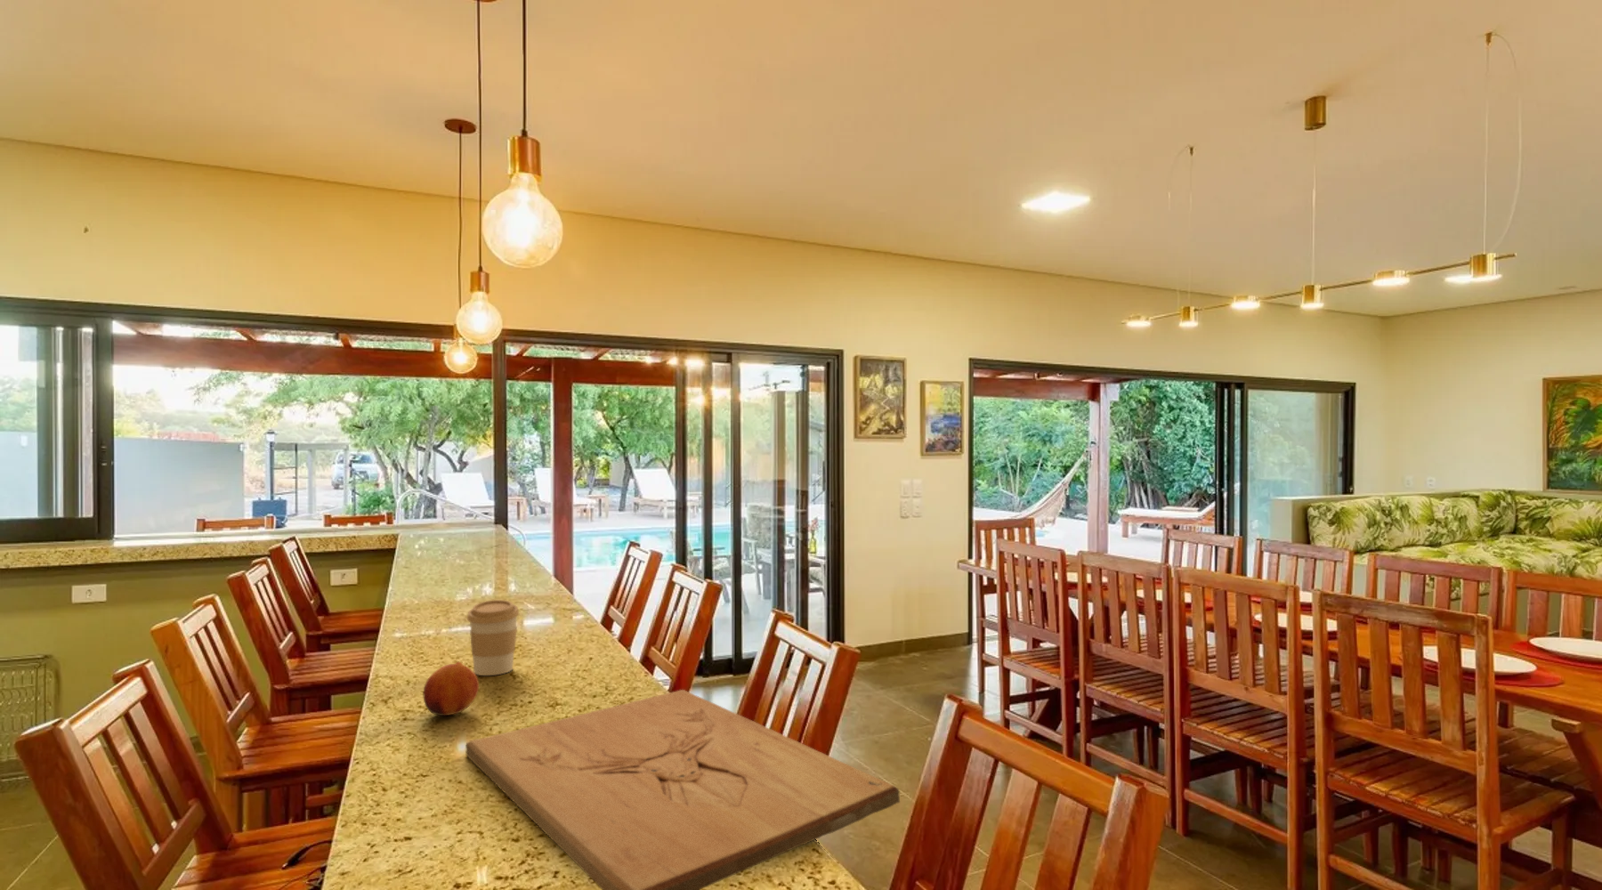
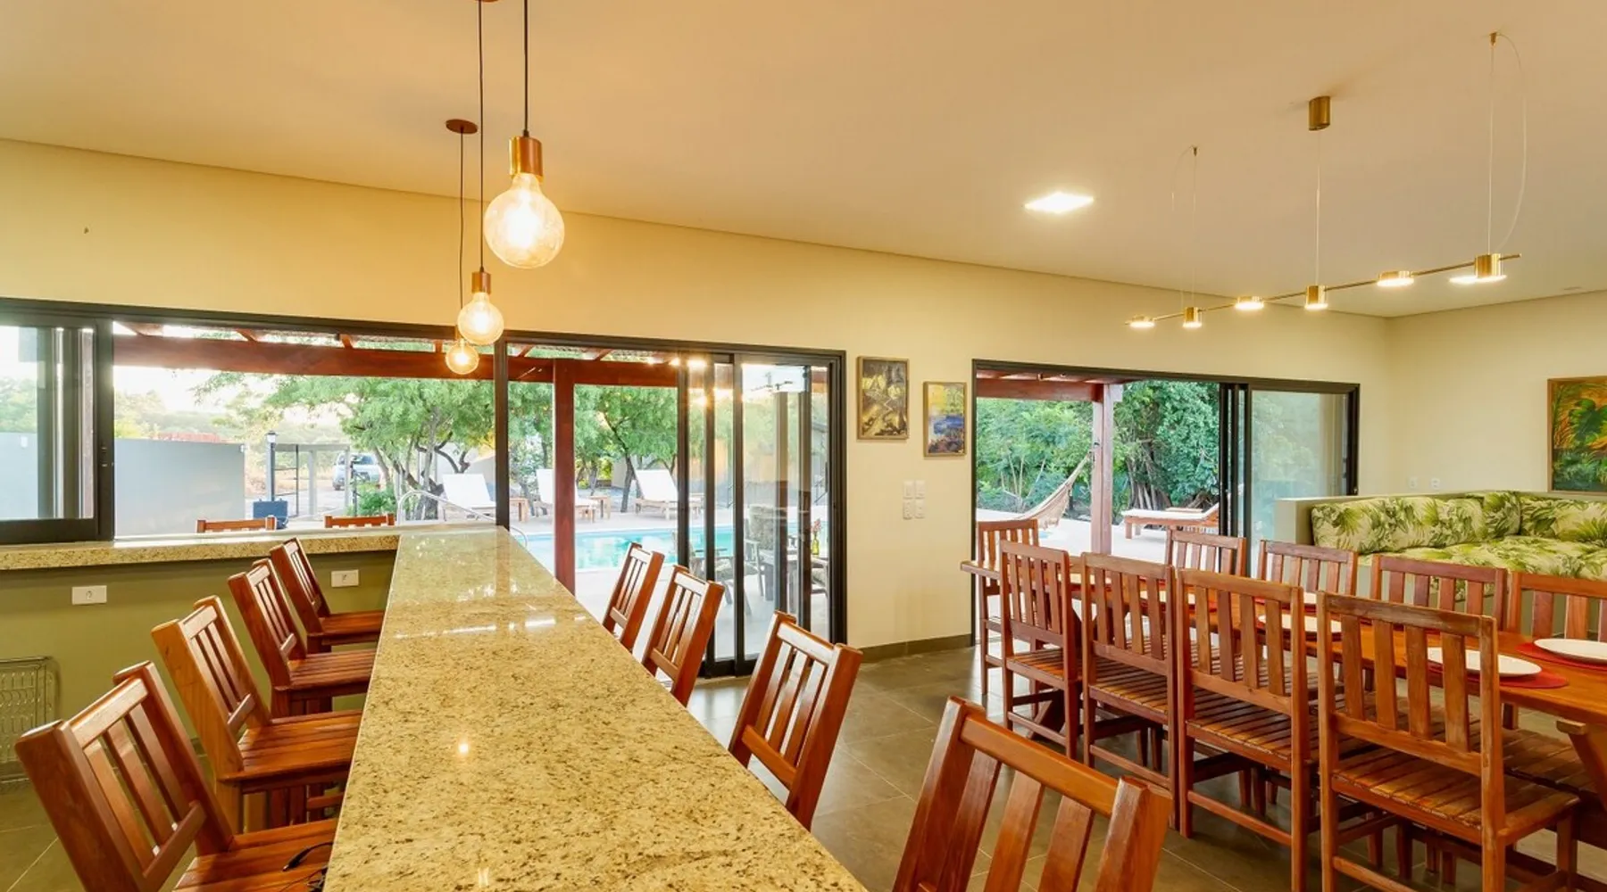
- coffee cup [467,598,519,676]
- cutting board [465,688,901,890]
- fruit [423,661,480,717]
